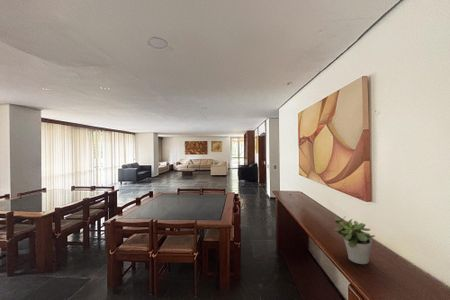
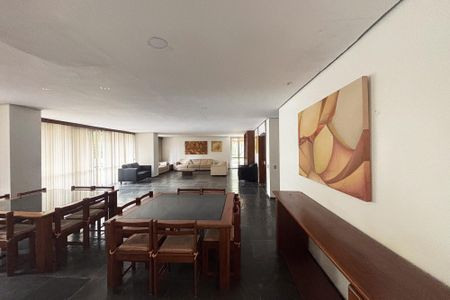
- potted plant [333,215,376,265]
